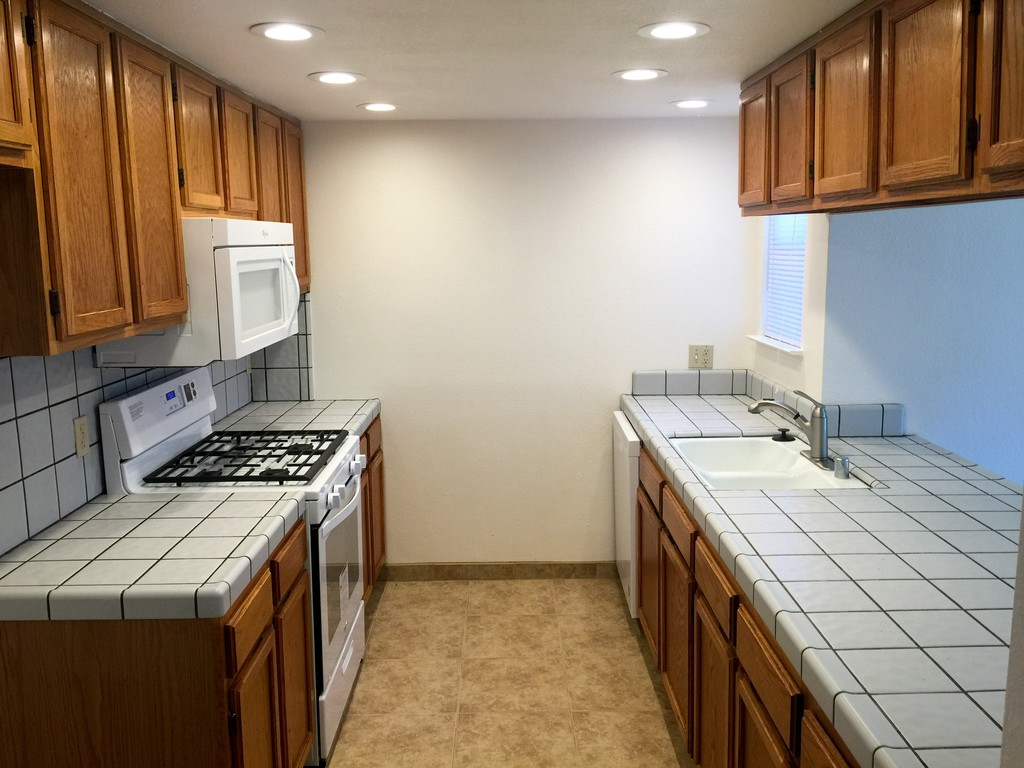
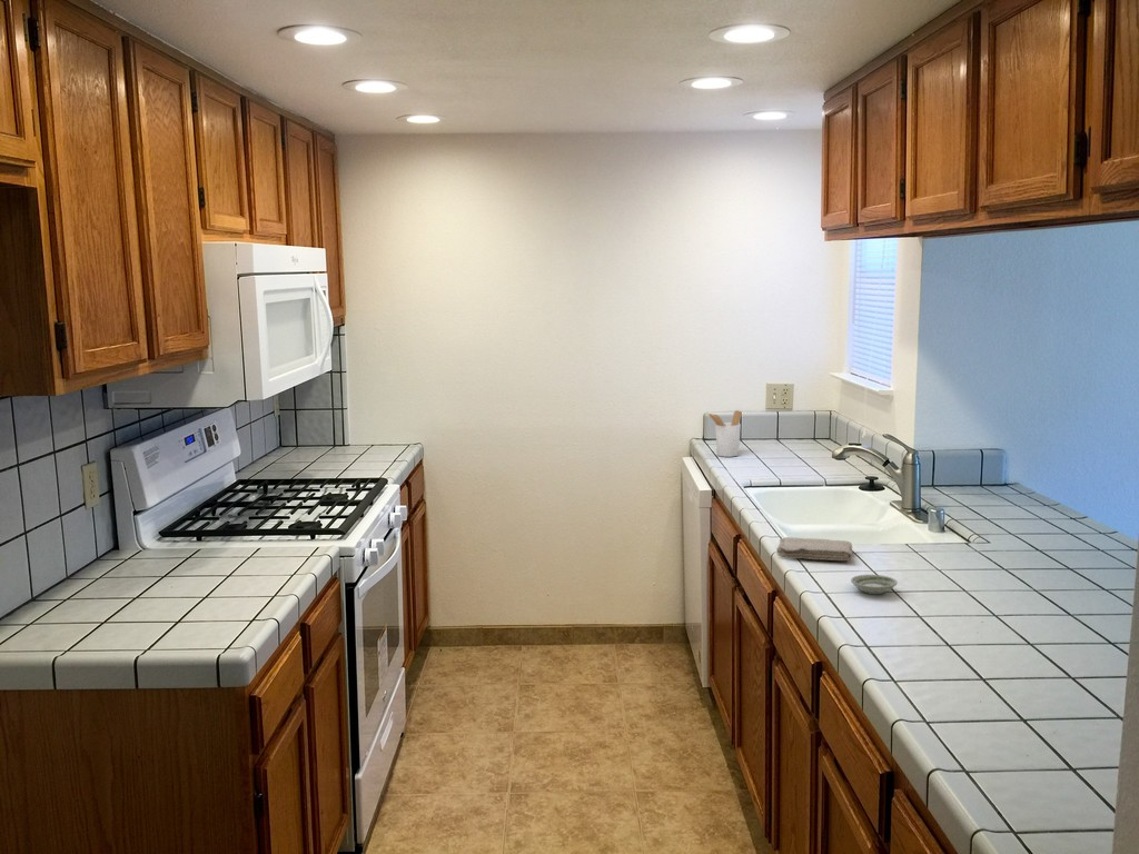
+ saucer [850,574,899,595]
+ utensil holder [706,409,743,458]
+ washcloth [775,536,853,562]
